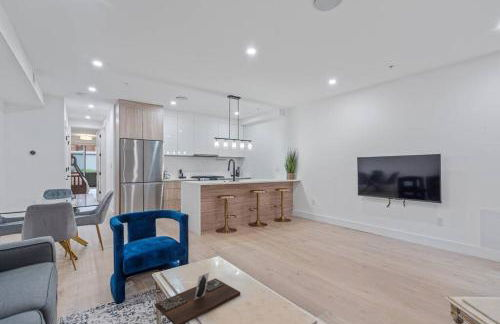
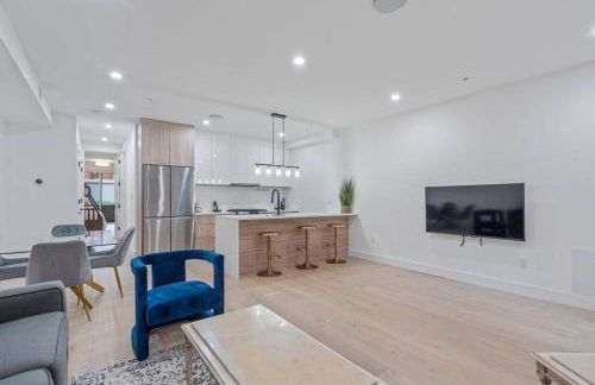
- decorative tray [154,272,241,324]
